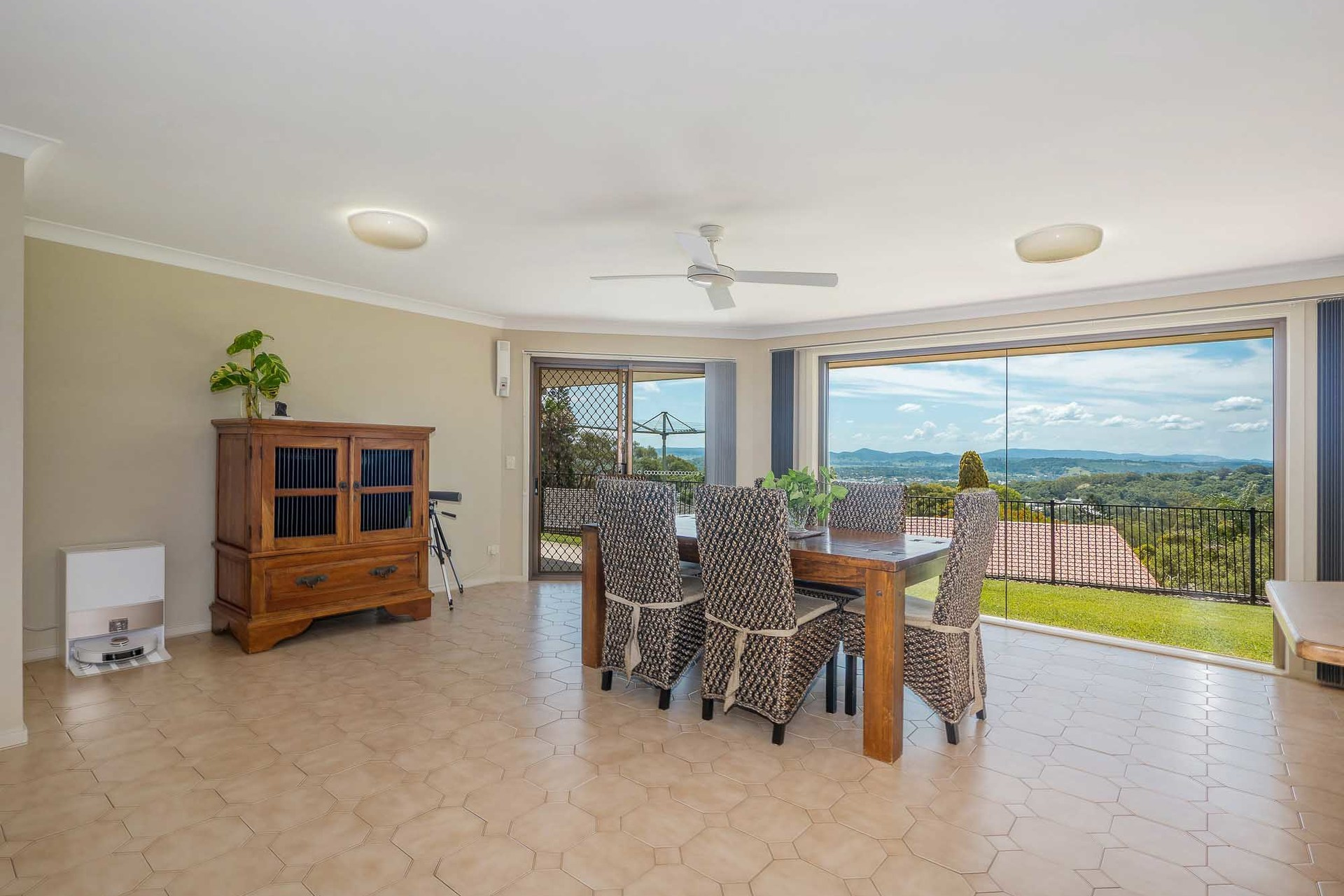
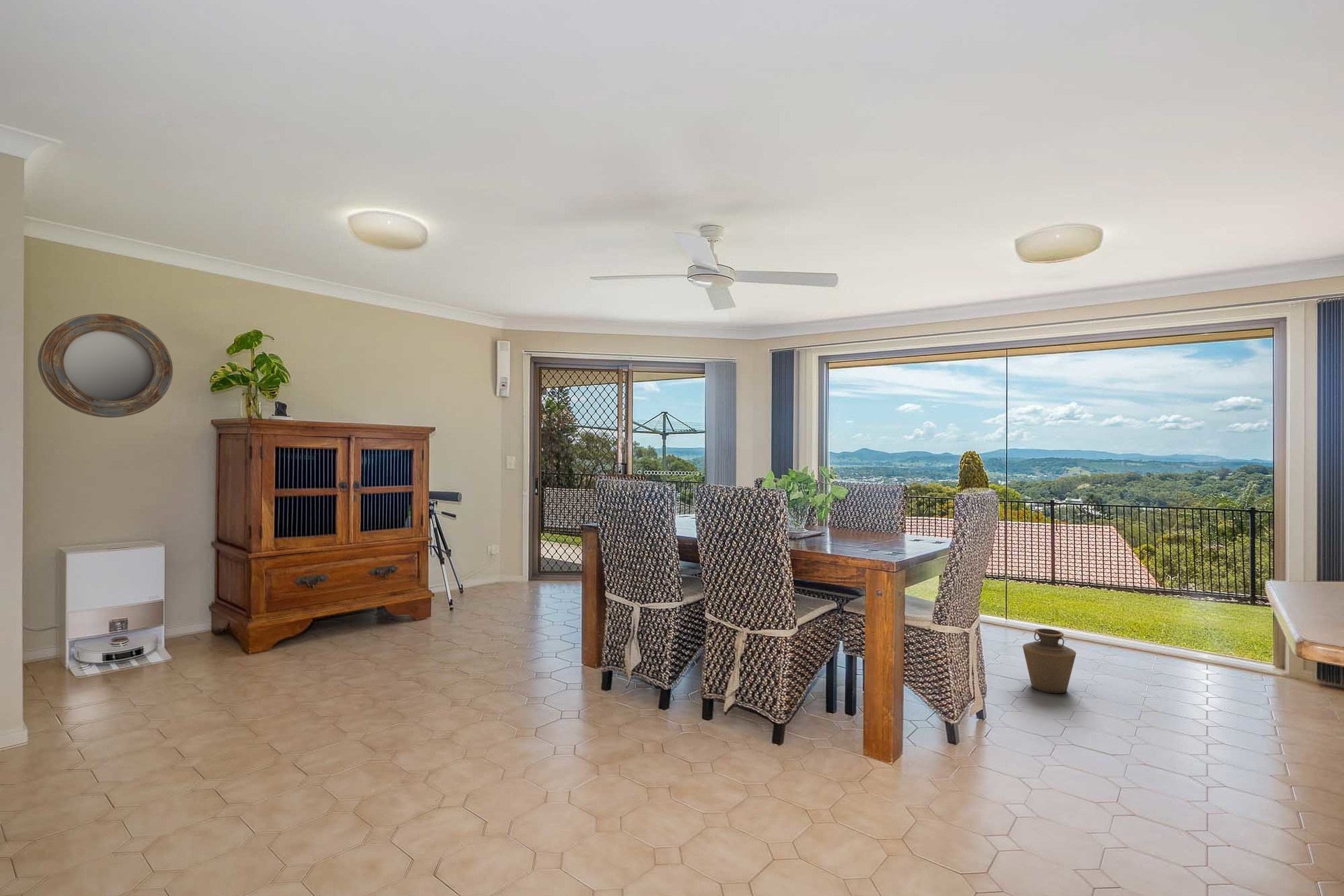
+ home mirror [37,313,174,419]
+ vase [1022,628,1077,694]
